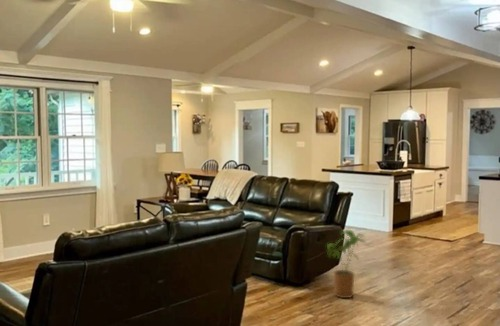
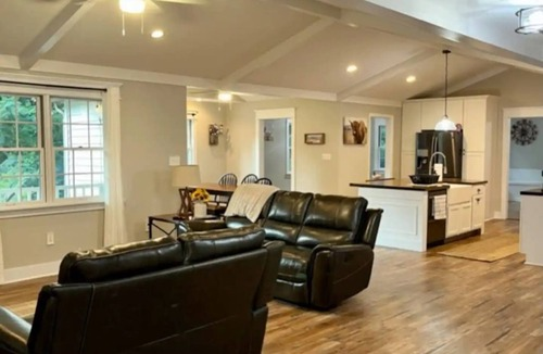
- house plant [326,229,367,299]
